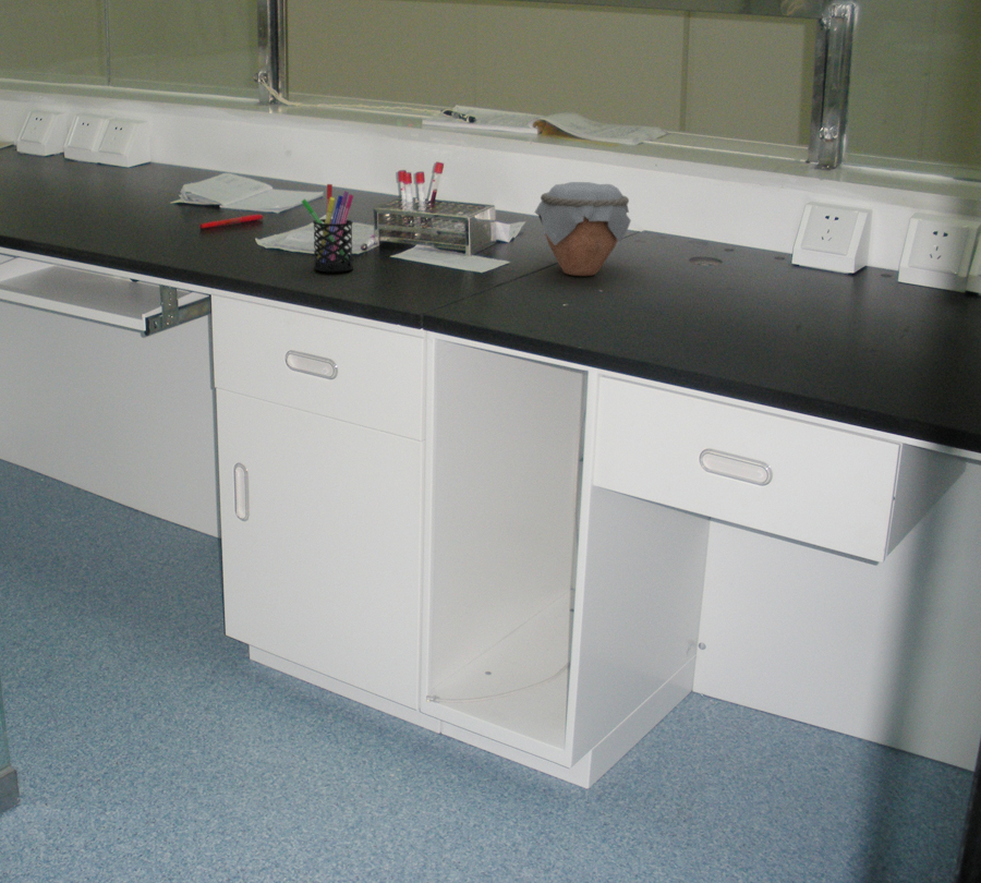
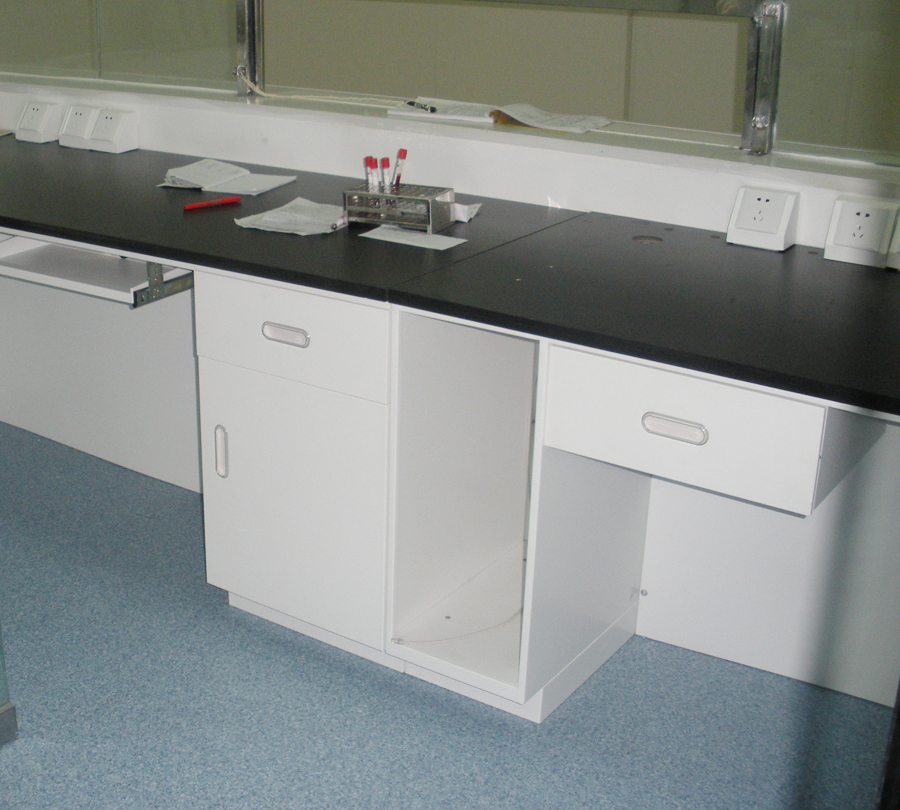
- jar [534,181,632,277]
- pen holder [301,183,354,273]
